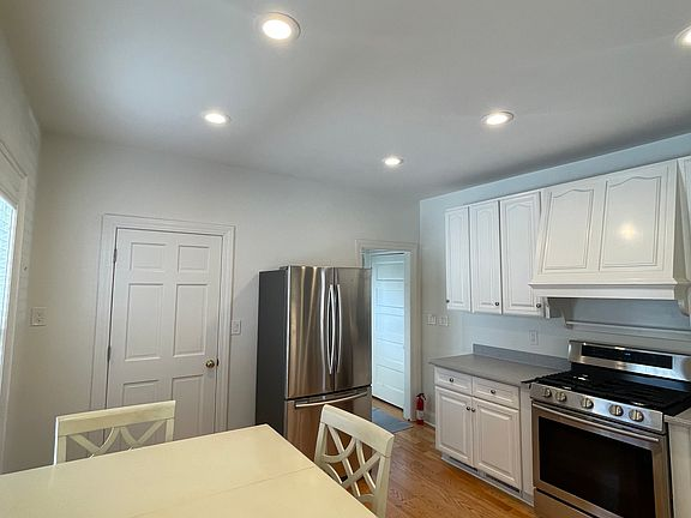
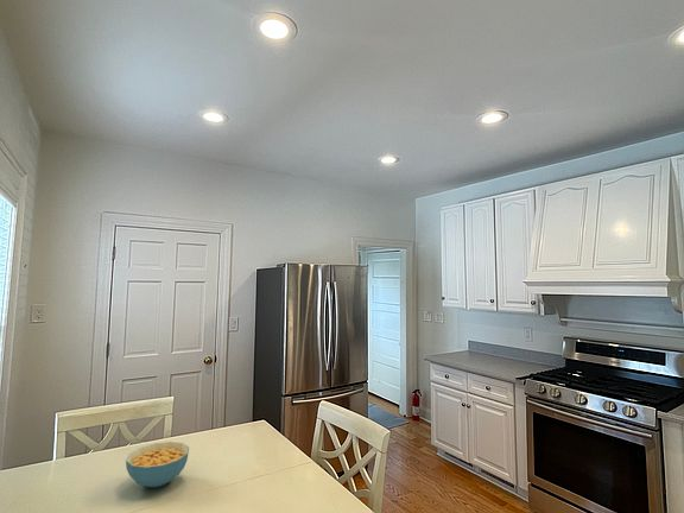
+ cereal bowl [125,441,190,489]
